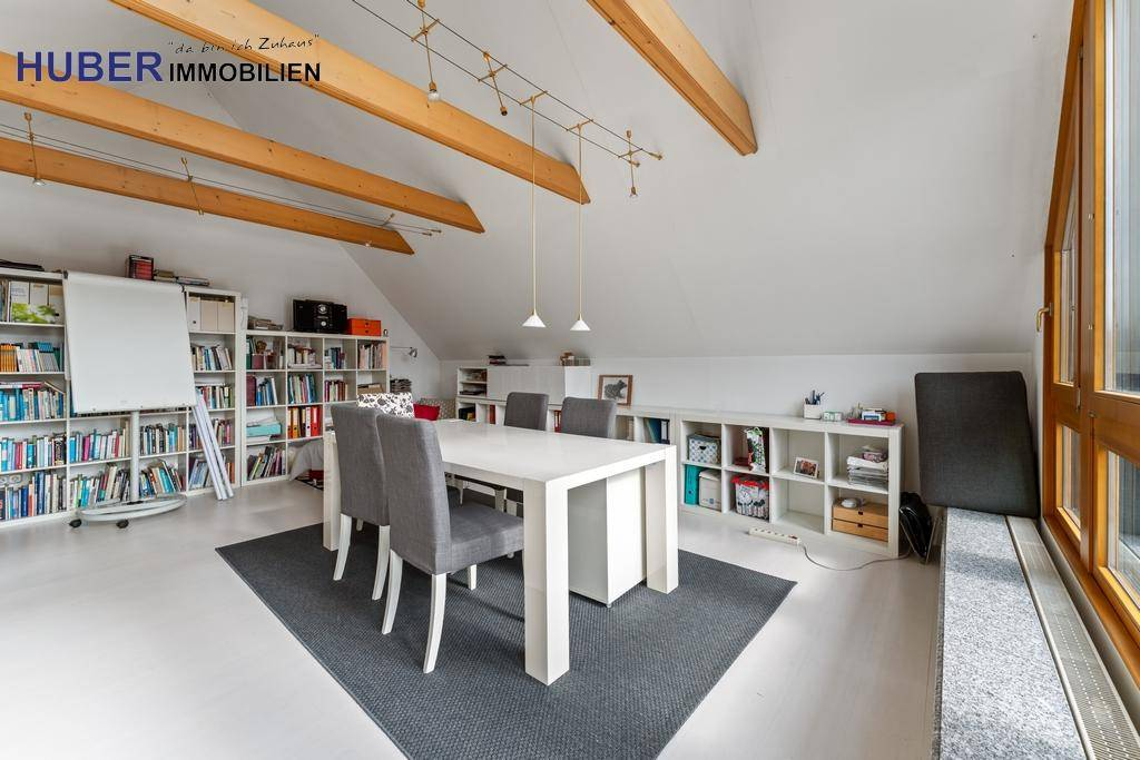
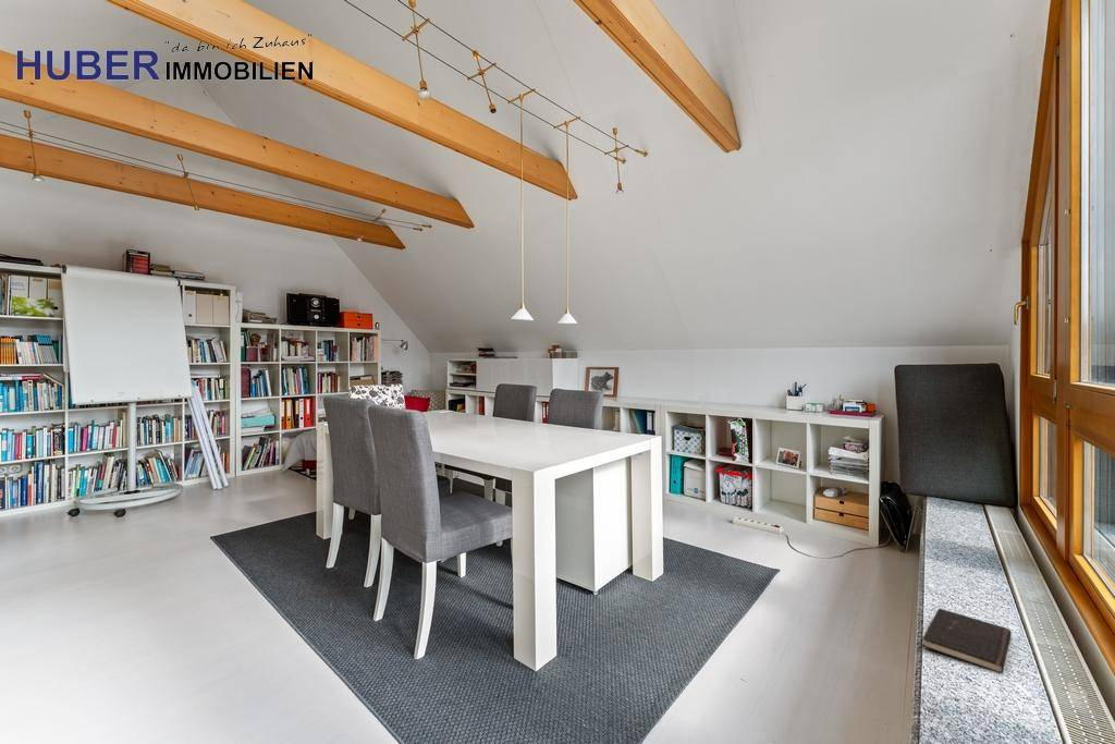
+ hardcover book [921,608,1013,674]
